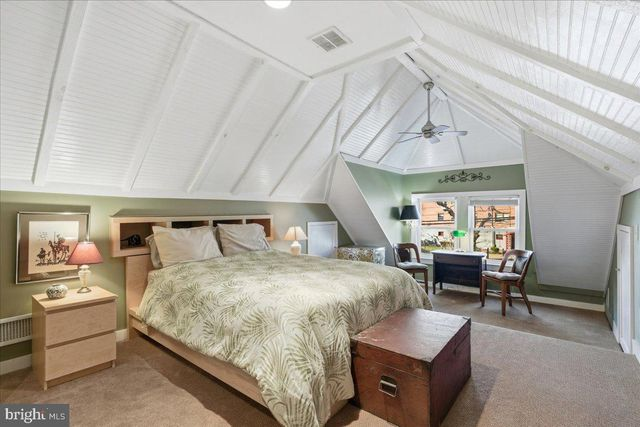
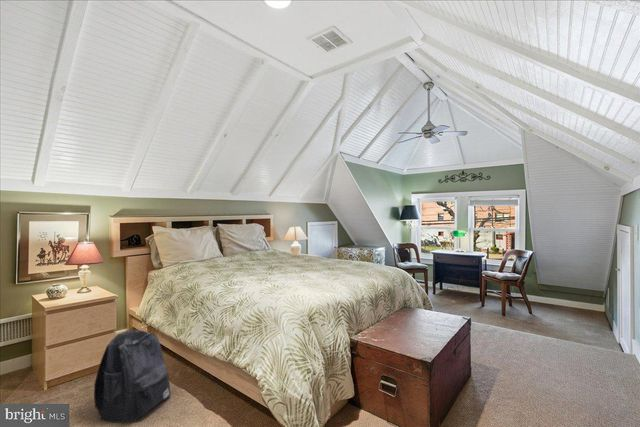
+ backpack [93,328,172,424]
